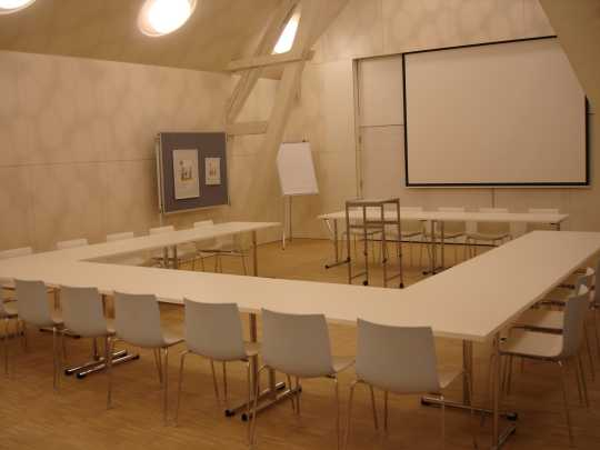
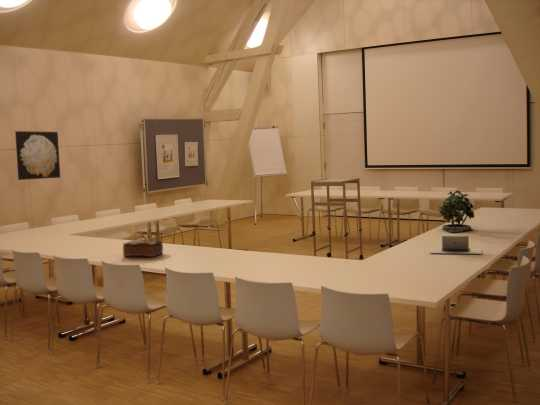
+ potted plant [438,188,475,233]
+ tissue box [122,240,164,258]
+ laptop [428,235,483,255]
+ wall art [14,130,61,181]
